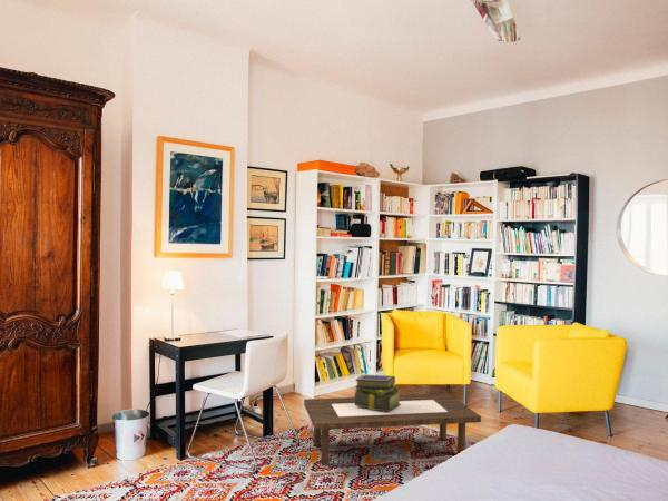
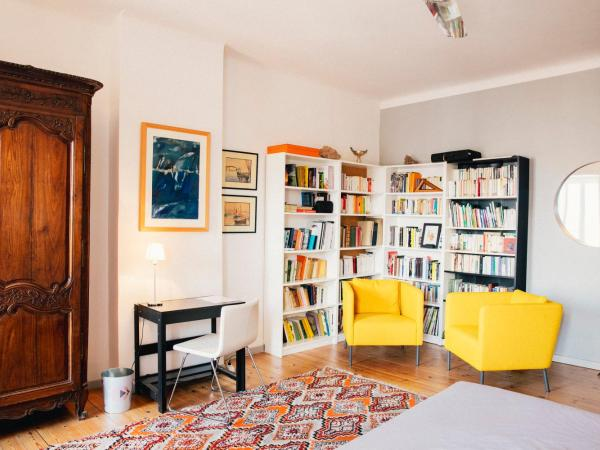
- coffee table [303,393,482,466]
- stack of books [353,373,402,412]
